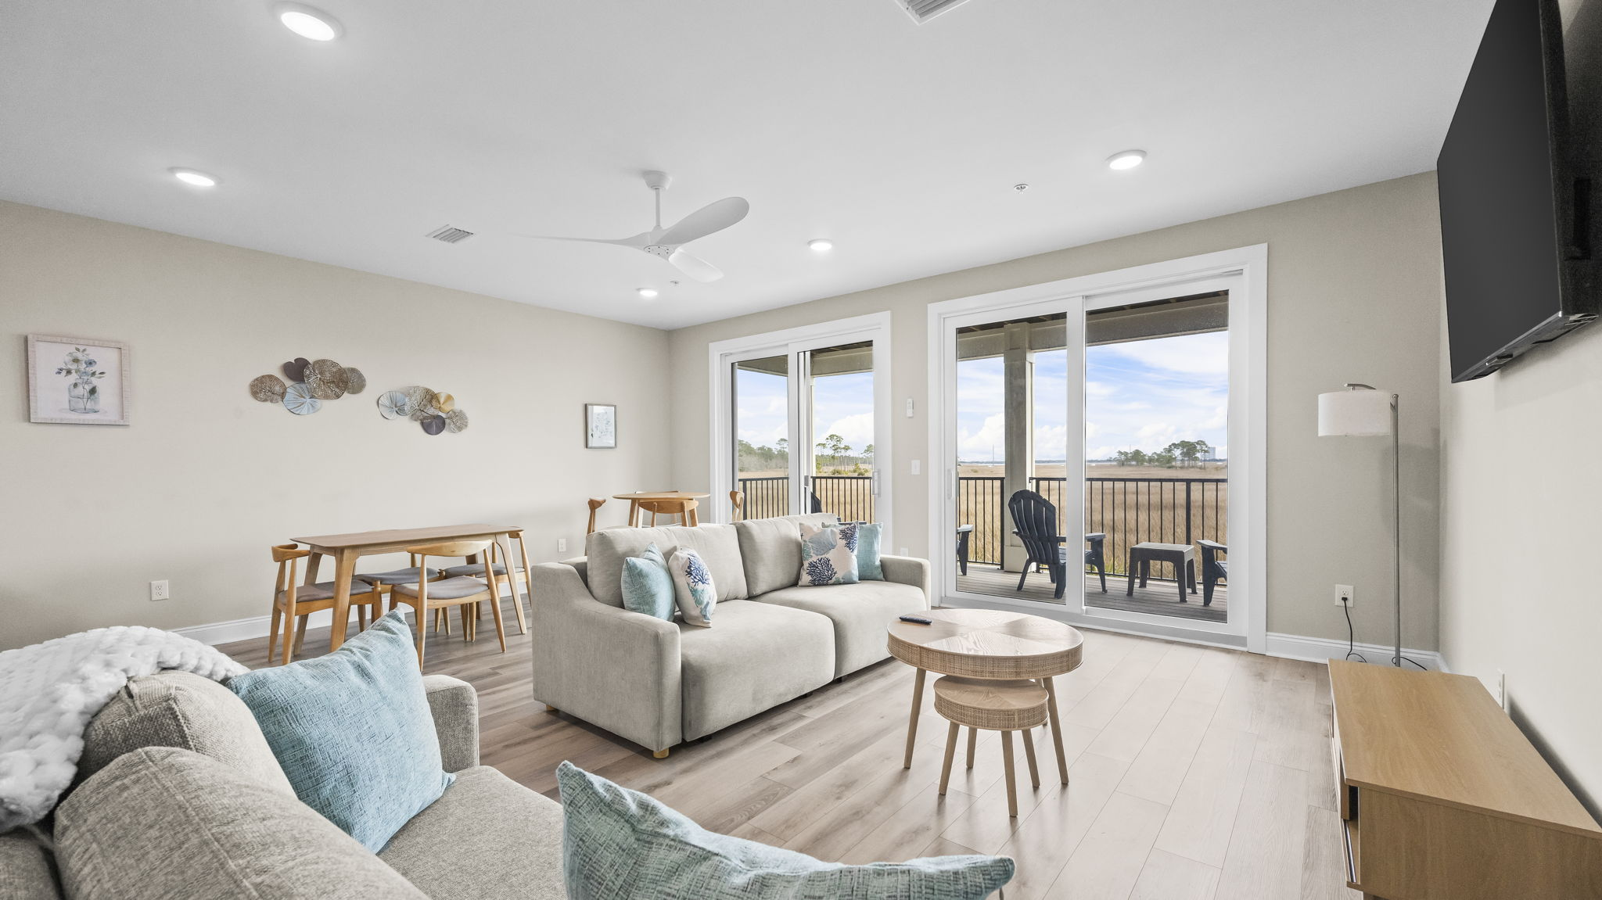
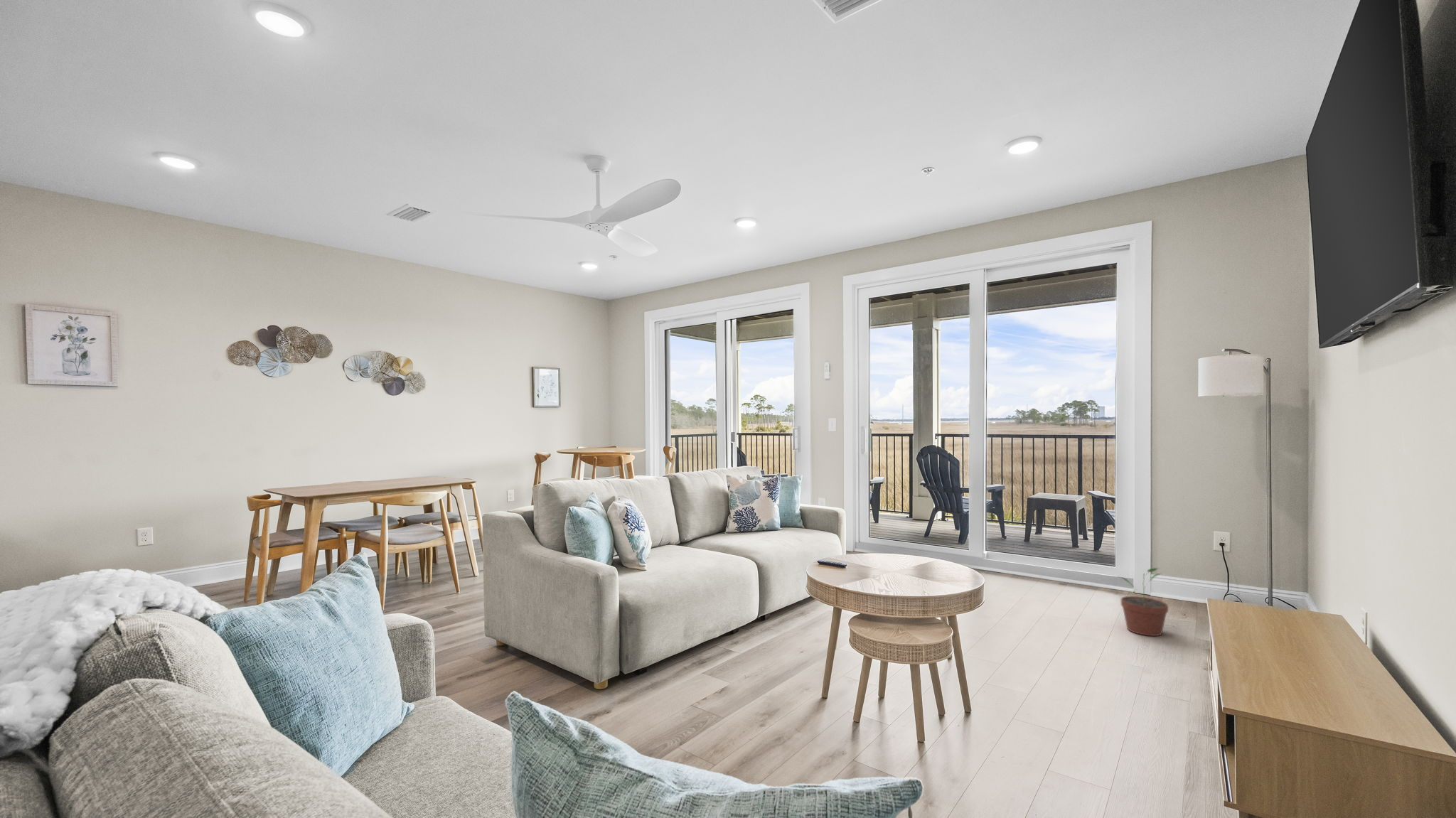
+ potted plant [1118,567,1169,637]
